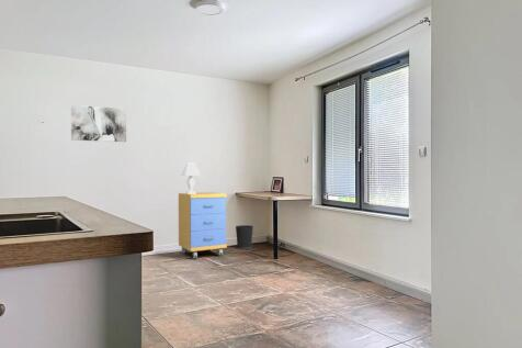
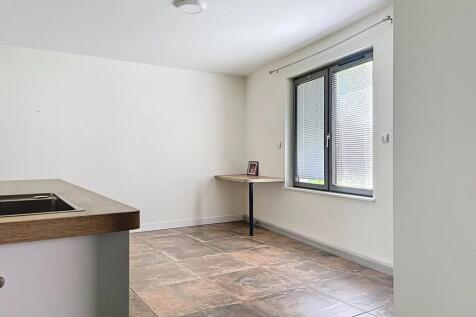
- storage cabinet [178,191,228,259]
- wastebasket [235,224,254,249]
- wall art [70,104,127,143]
- table lamp [181,162,201,194]
